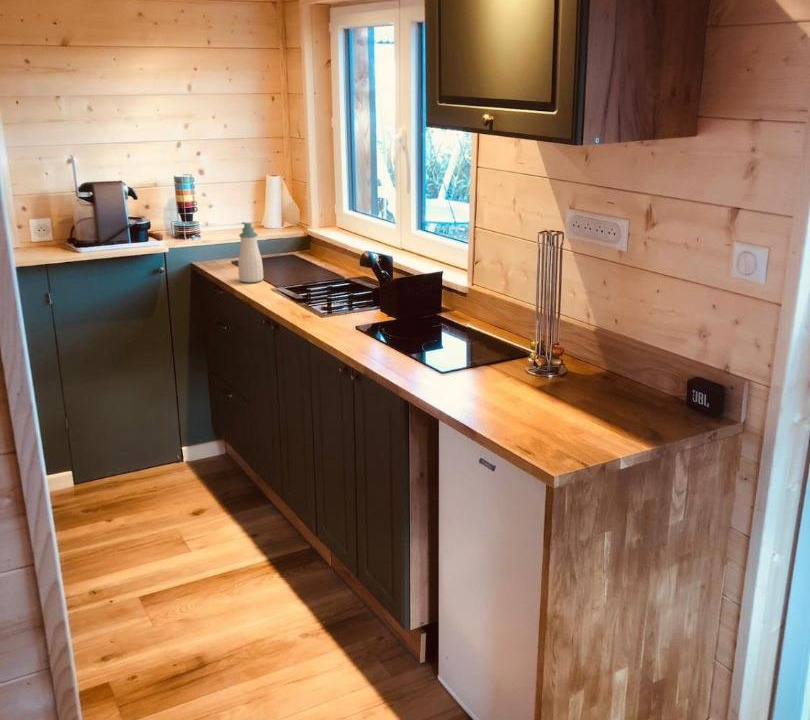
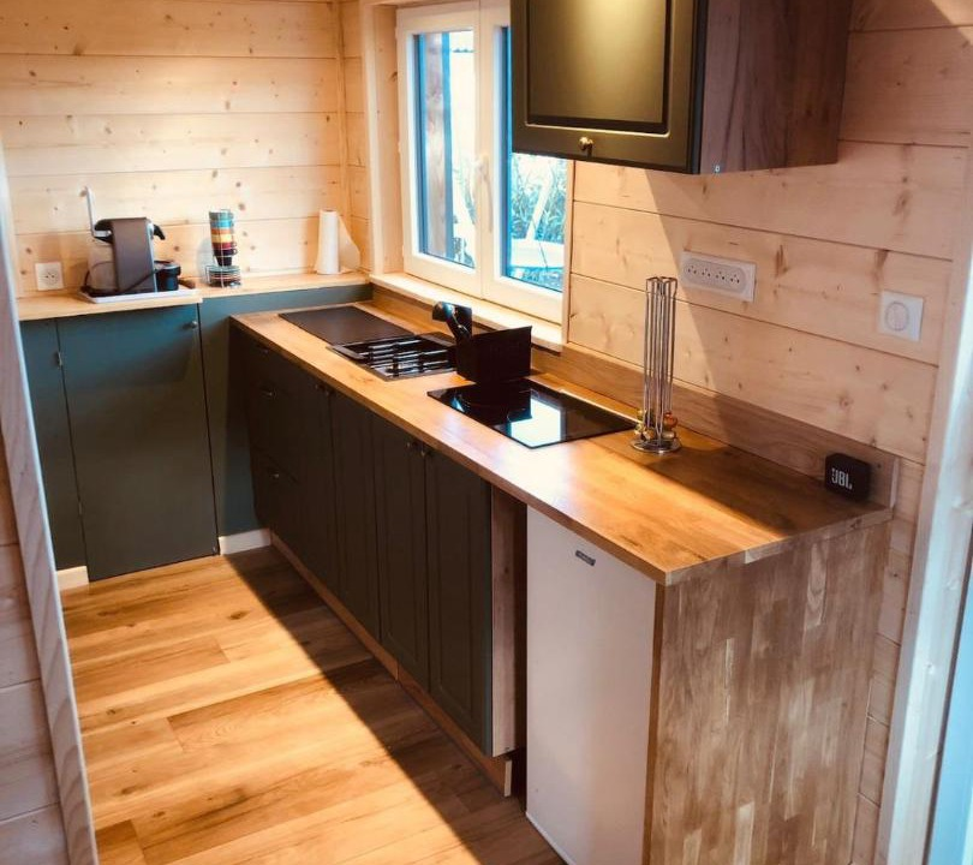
- soap bottle [237,221,264,283]
